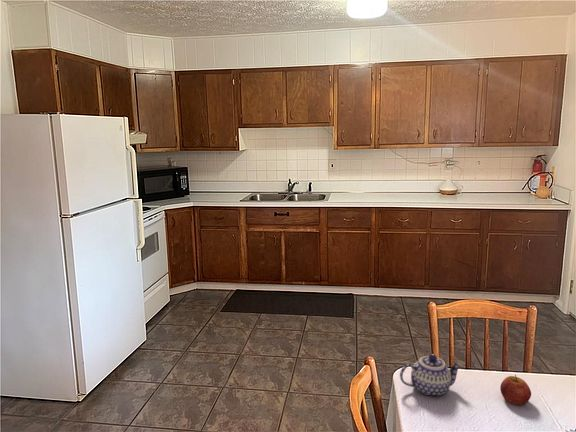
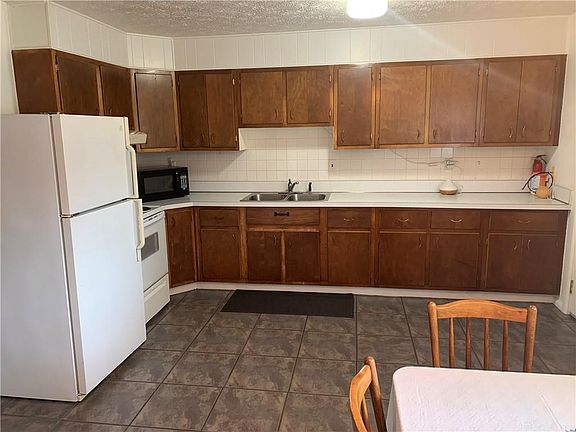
- apple [499,374,532,406]
- teapot [399,353,461,397]
